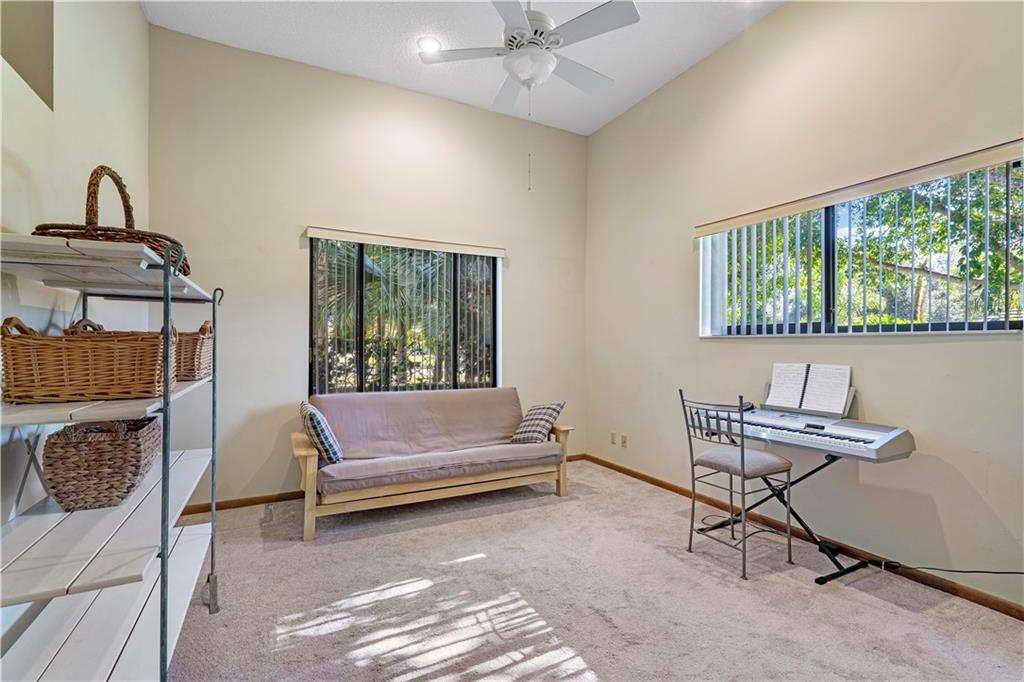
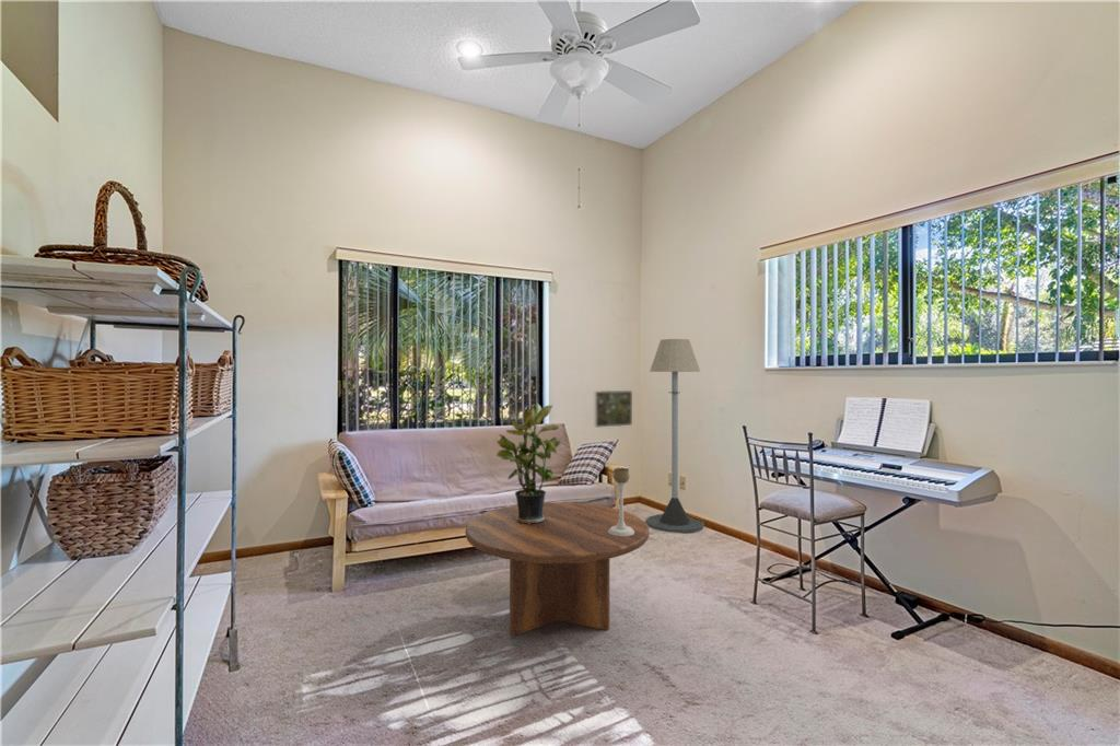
+ candle holder [608,466,634,536]
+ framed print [593,389,633,429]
+ floor lamp [645,338,705,534]
+ coffee table [465,502,650,637]
+ potted plant [495,401,562,524]
